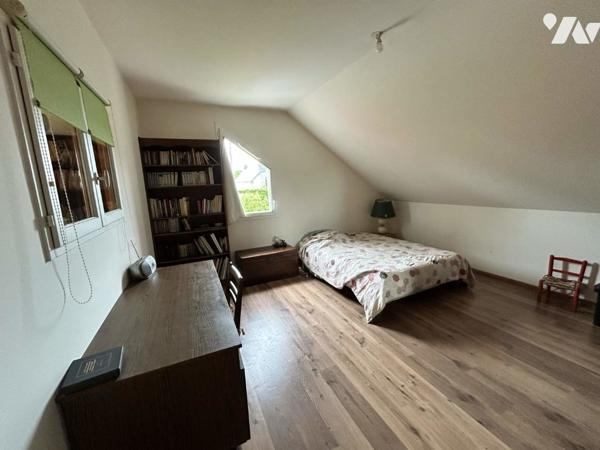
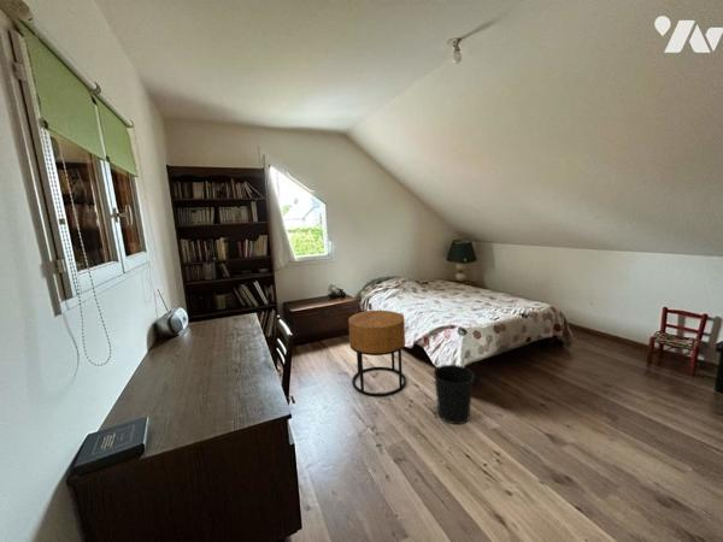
+ wastebasket [433,364,476,425]
+ side table [347,310,407,397]
